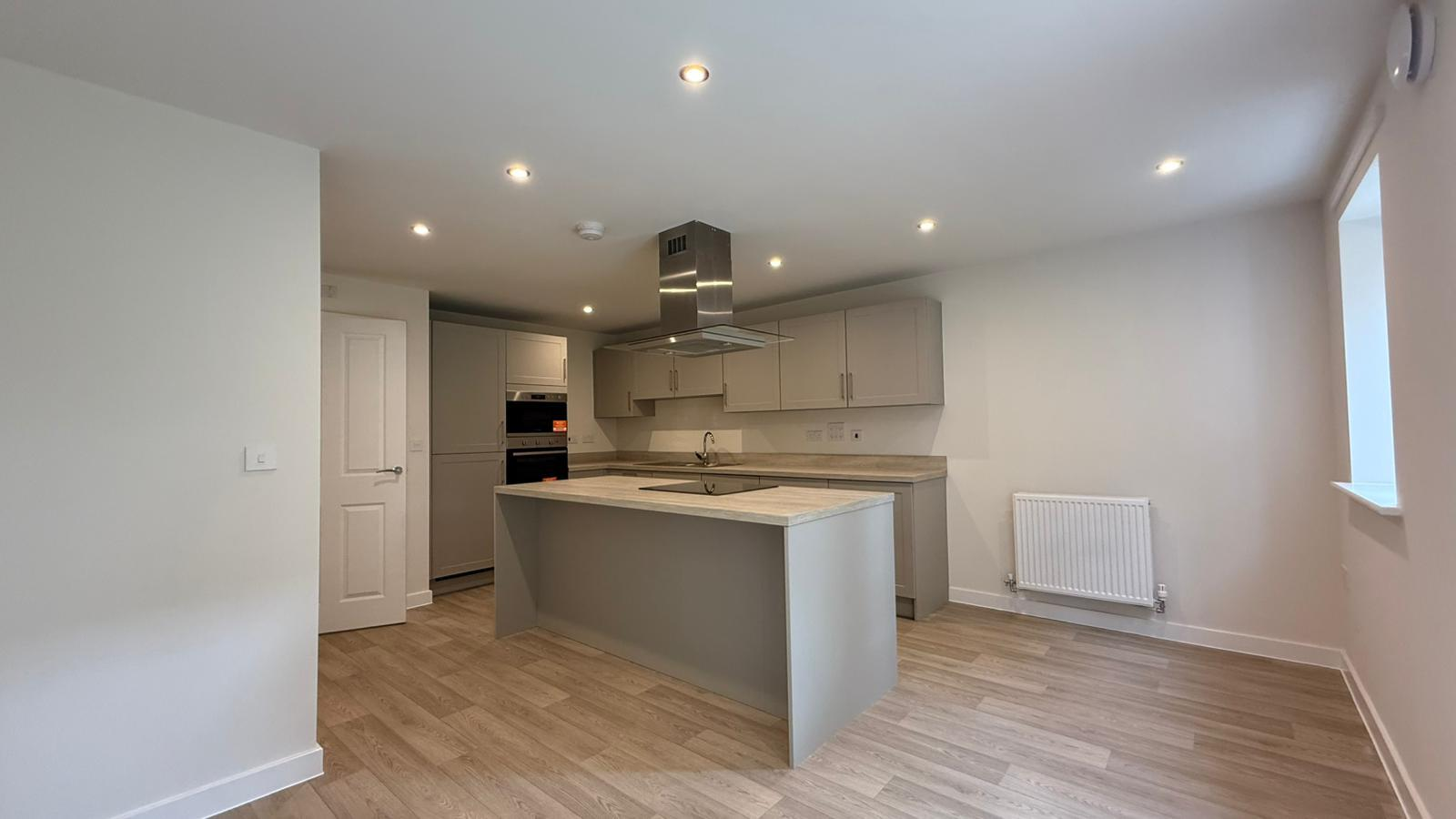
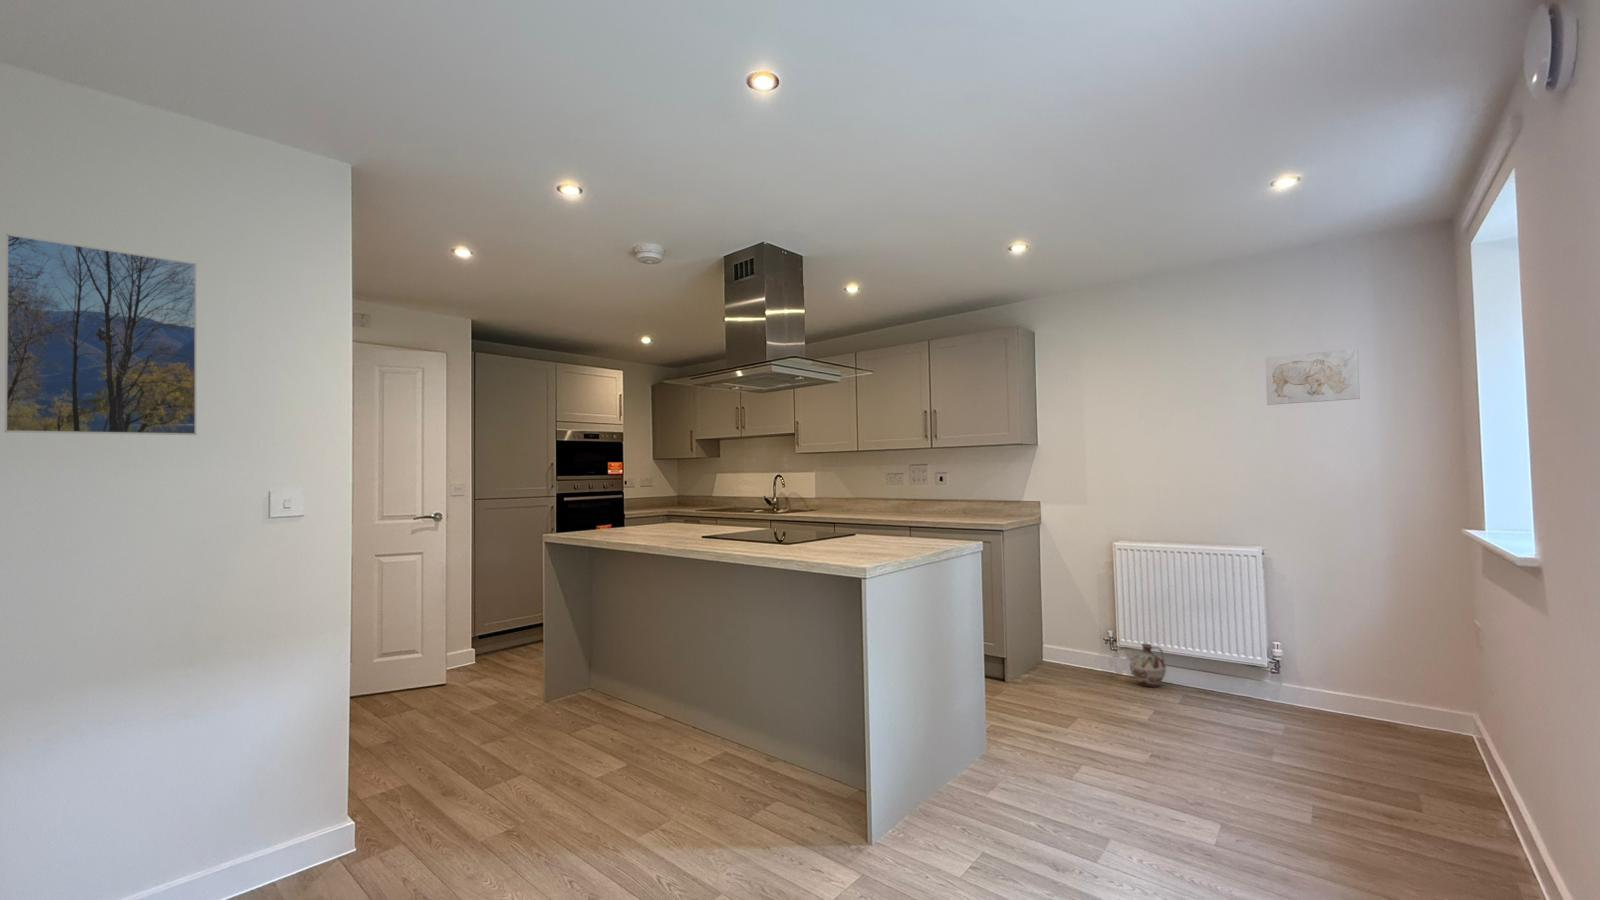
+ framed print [4,233,197,436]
+ wall art [1264,347,1362,405]
+ ceramic jug [1129,642,1167,689]
